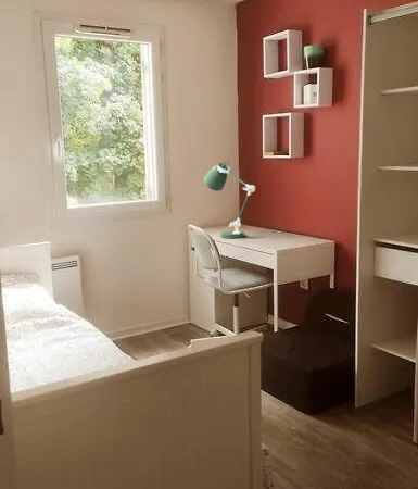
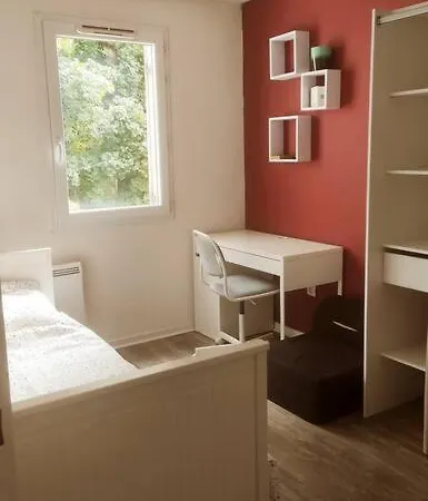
- desk lamp [203,160,256,239]
